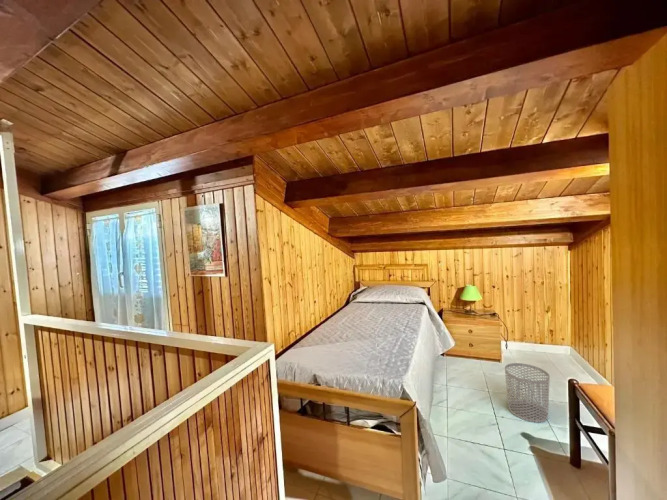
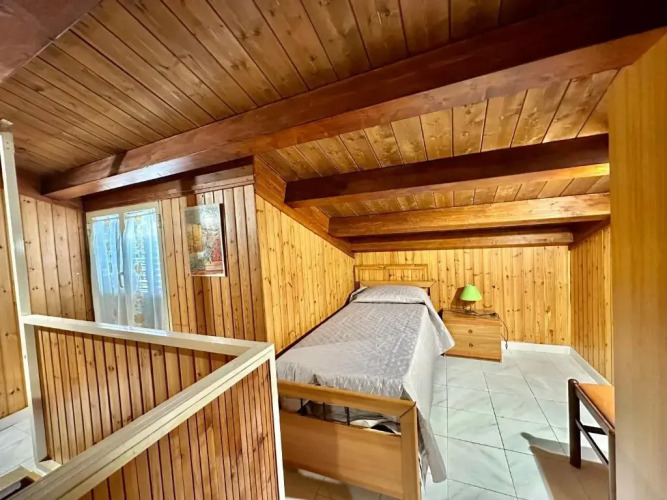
- waste bin [504,362,551,423]
